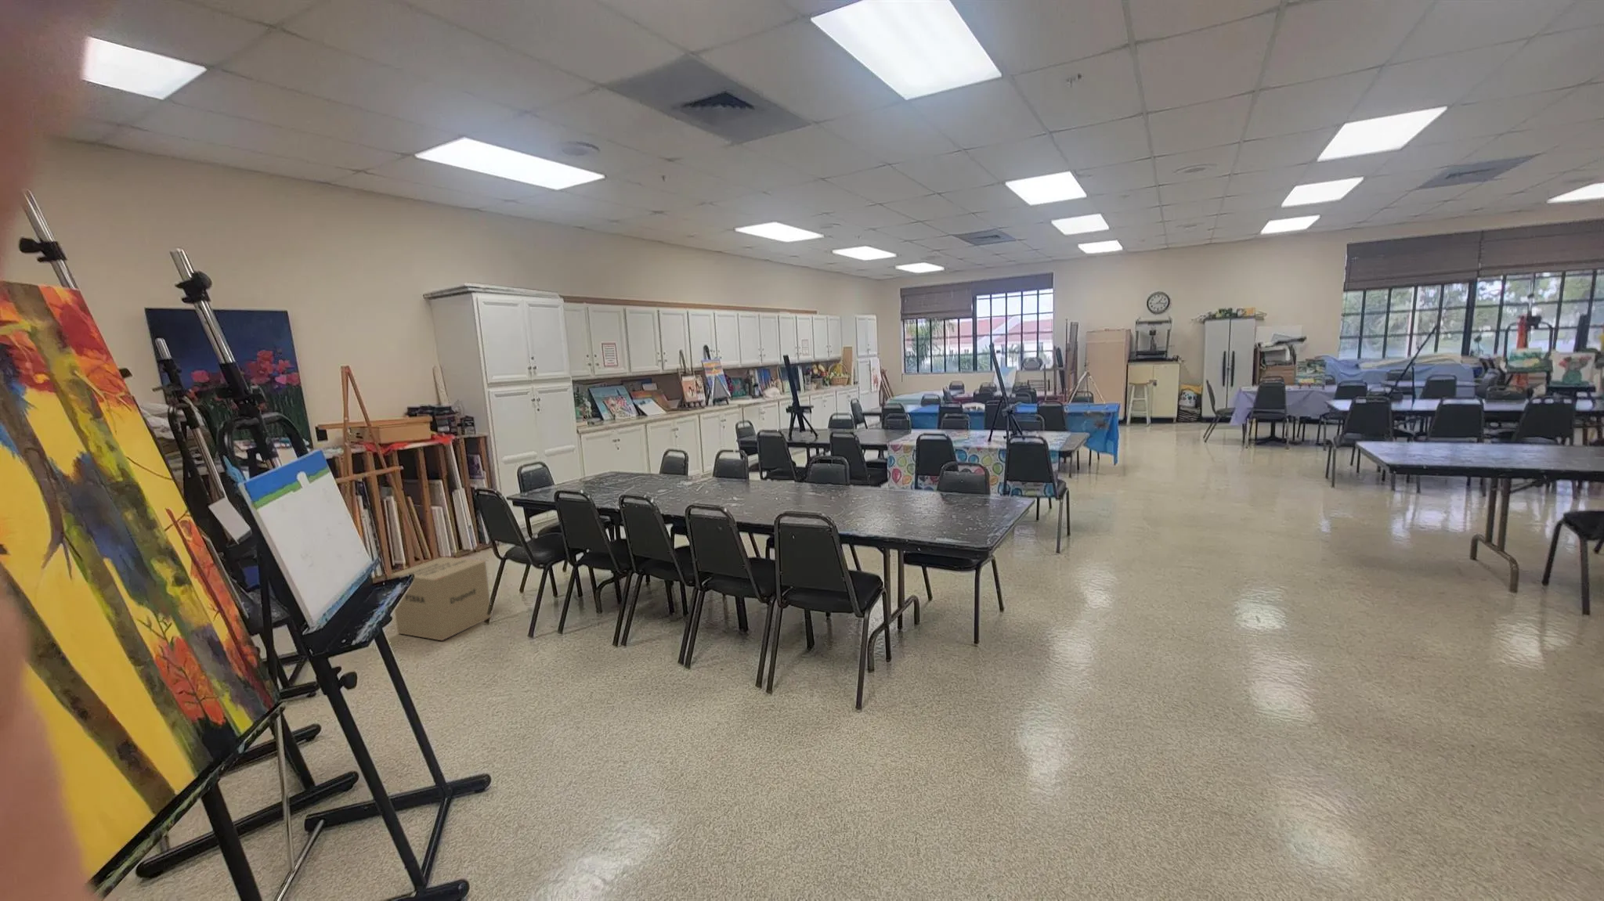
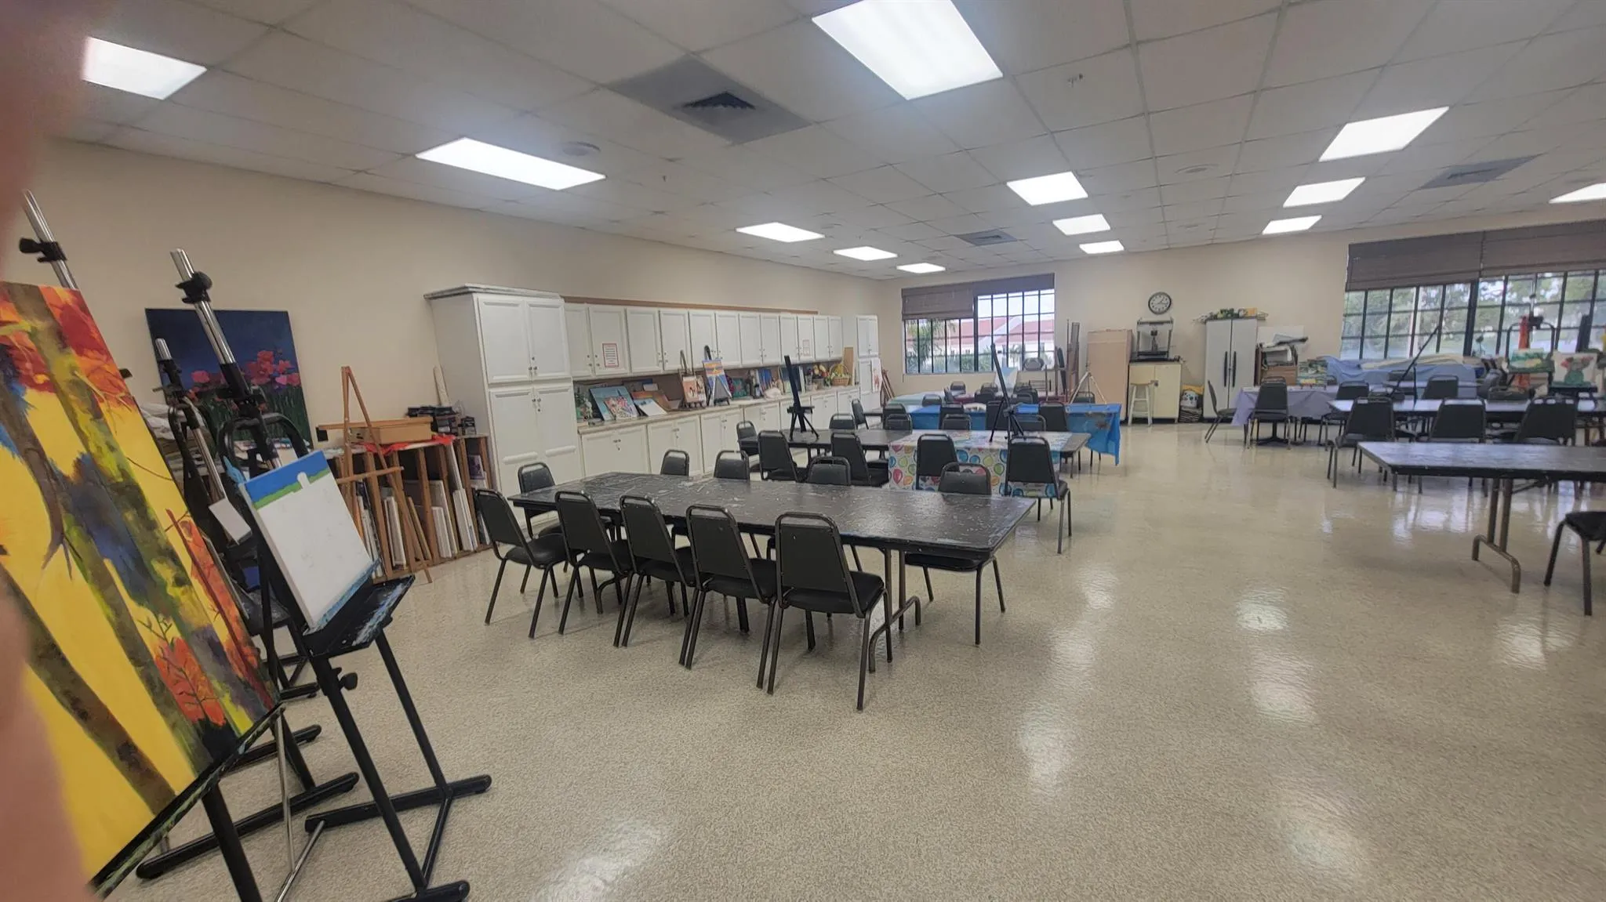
- cardboard box [389,556,492,641]
